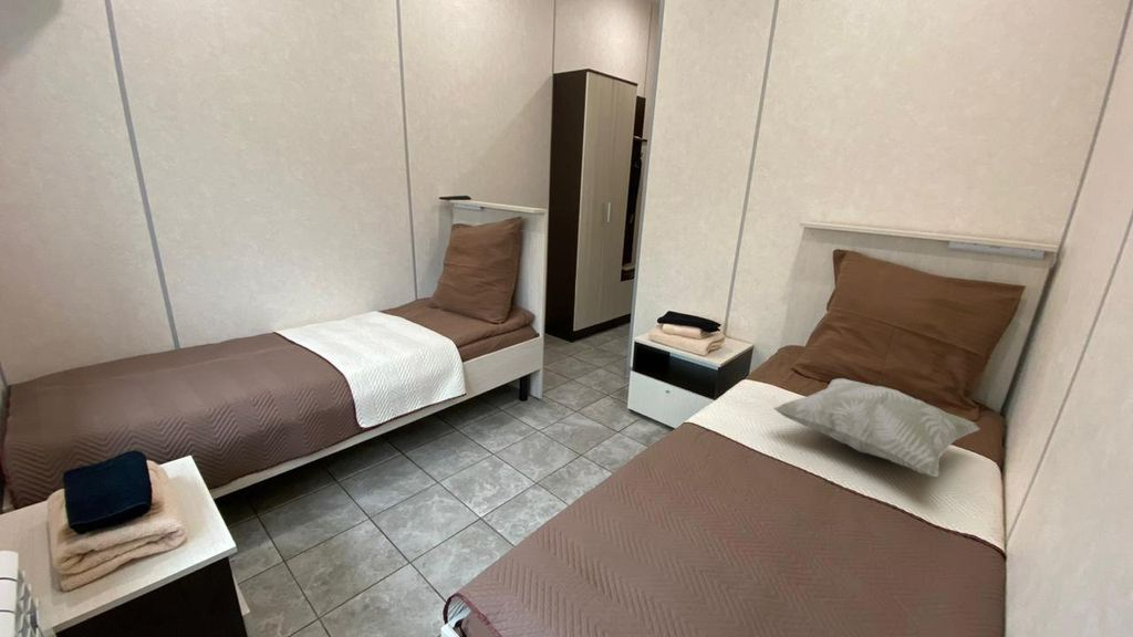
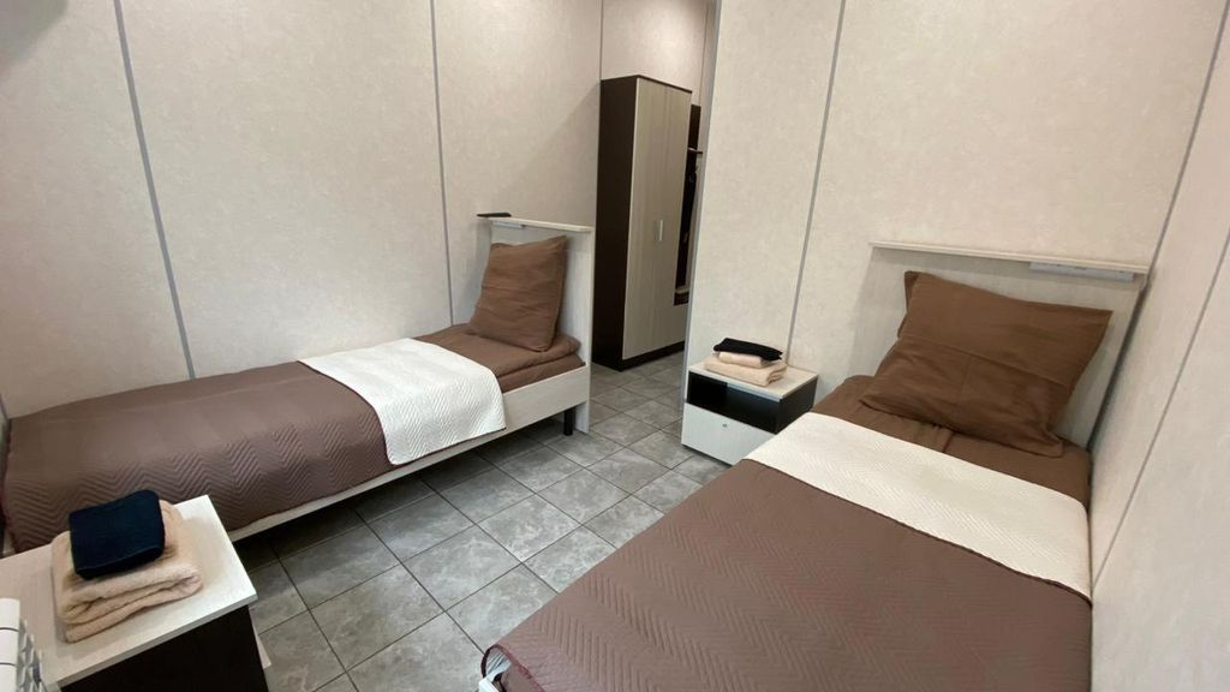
- decorative pillow [772,377,981,479]
